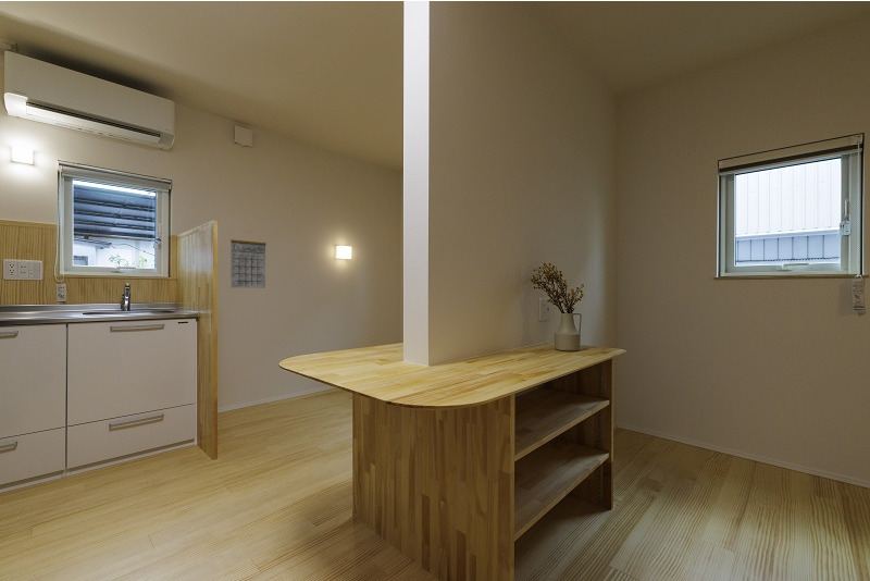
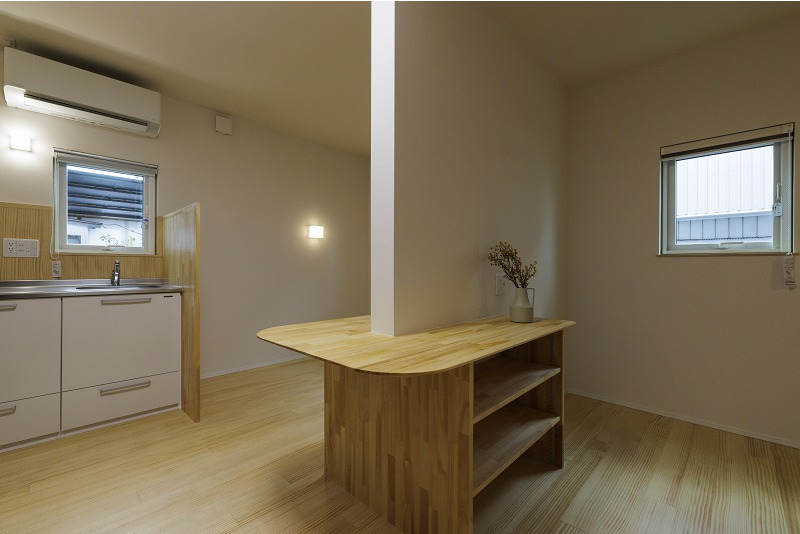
- calendar [229,231,268,289]
